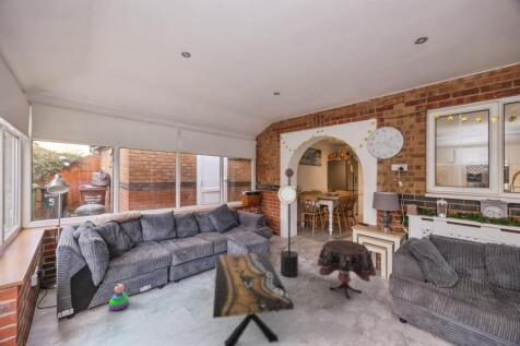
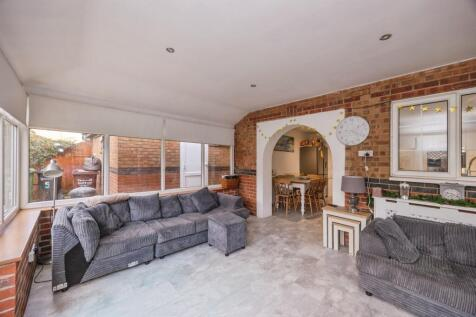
- floor lamp [276,167,299,278]
- coffee table [212,251,295,346]
- side table [316,239,377,300]
- stacking toy [107,283,130,311]
